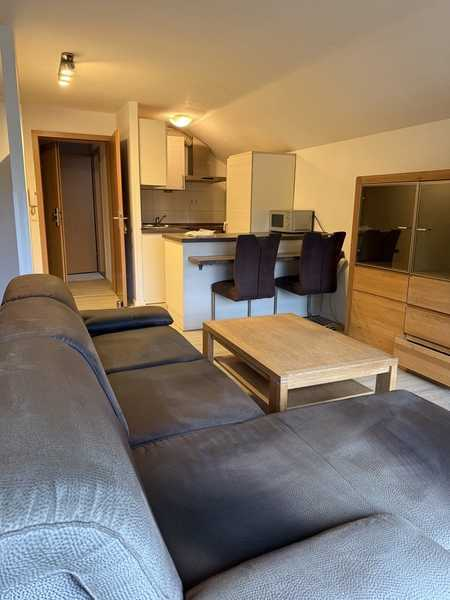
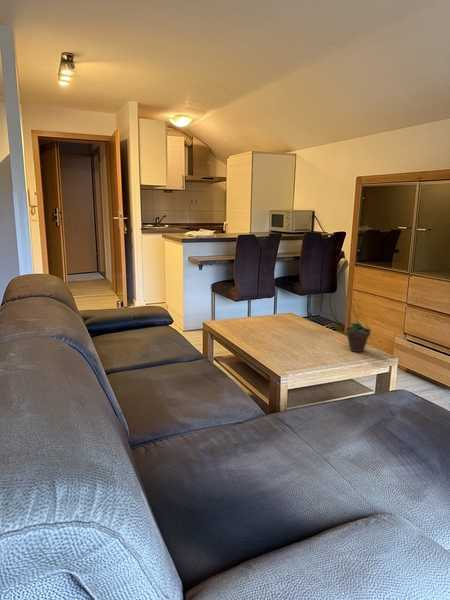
+ succulent plant [345,312,372,353]
